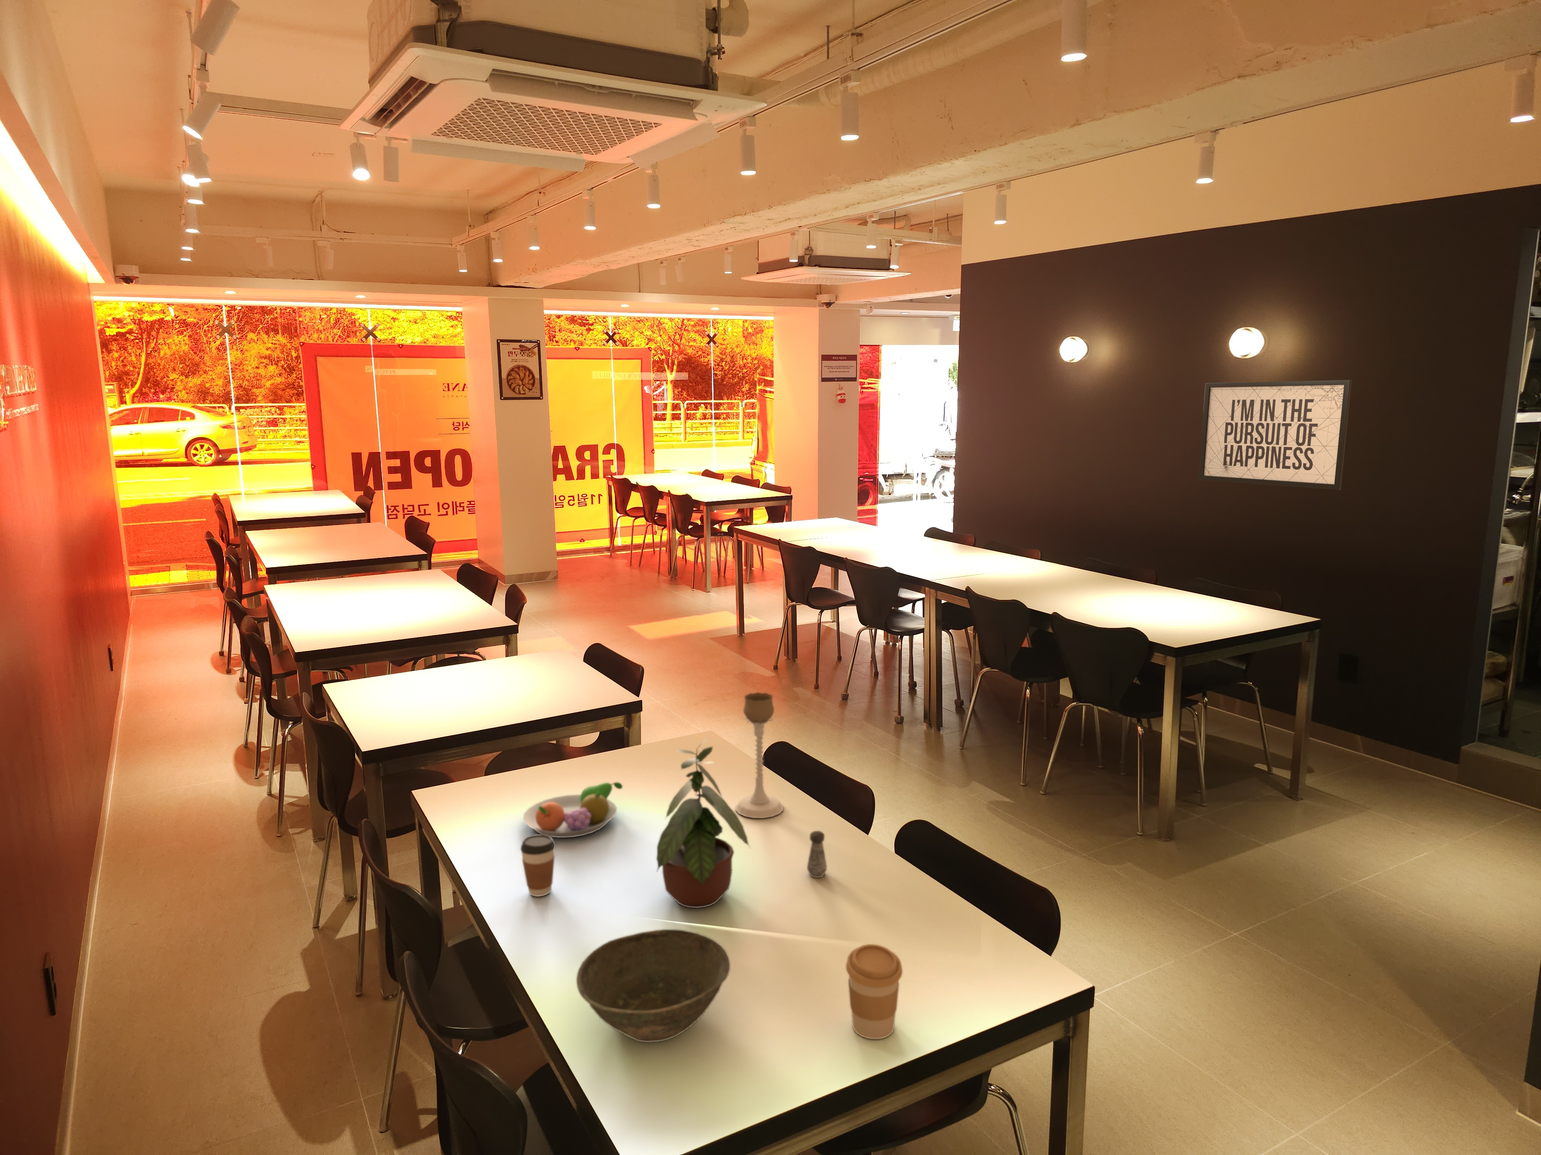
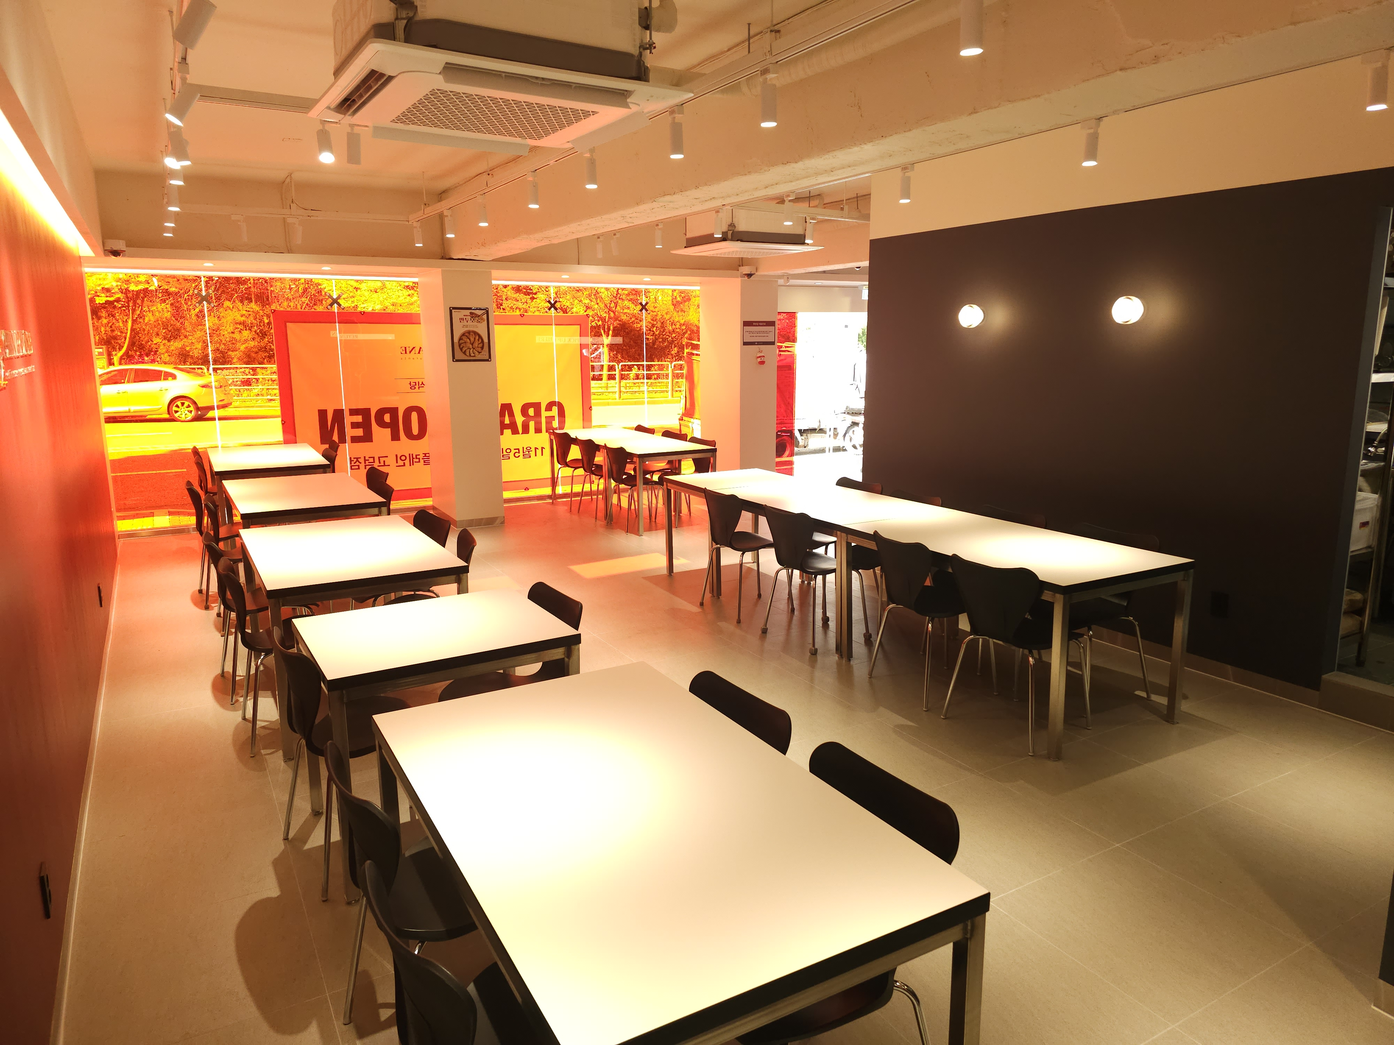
- bowl [576,928,730,1042]
- coffee cup [846,944,903,1040]
- fruit bowl [523,781,622,838]
- coffee cup [521,833,556,897]
- mirror [1198,380,1352,490]
- candle holder [735,692,784,819]
- salt shaker [807,830,828,878]
- potted plant [656,738,751,909]
